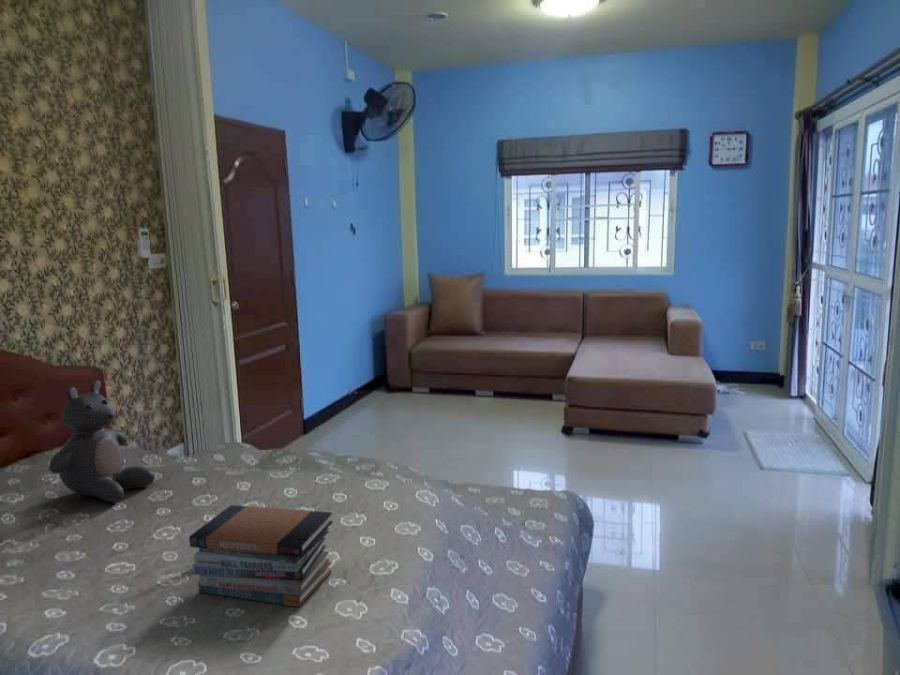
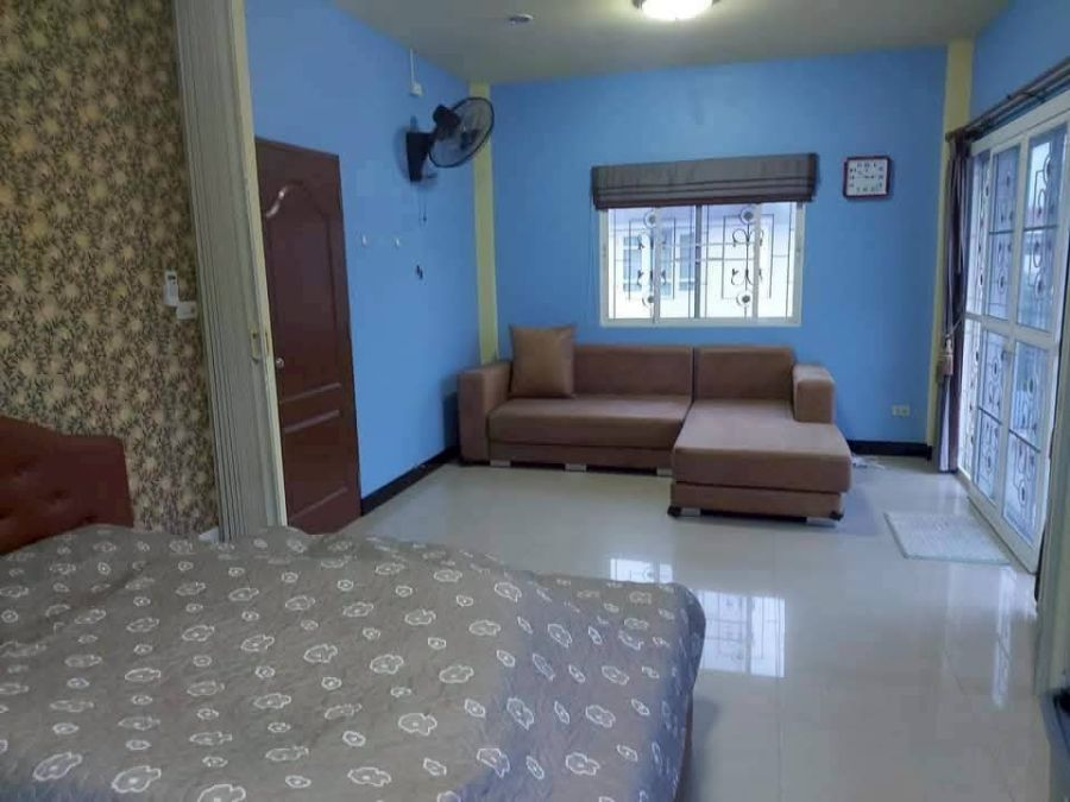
- book stack [188,504,334,608]
- teddy bear [48,379,156,504]
